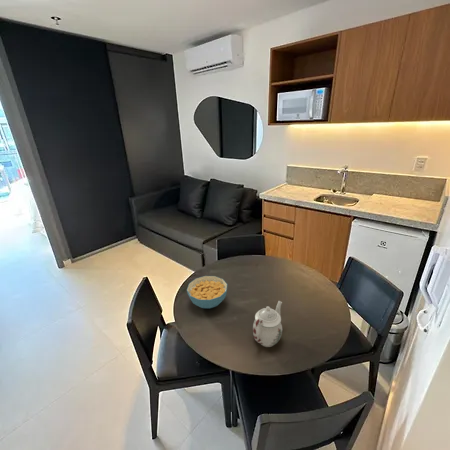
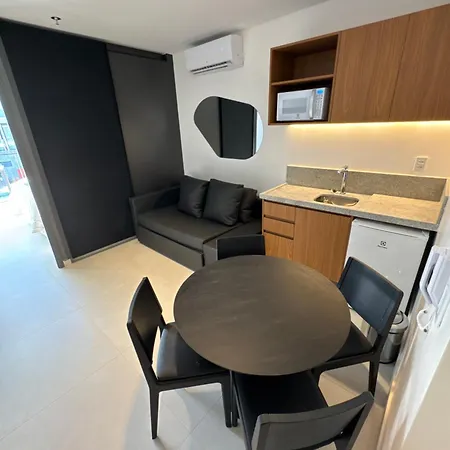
- teapot [252,300,283,348]
- cereal bowl [186,275,228,309]
